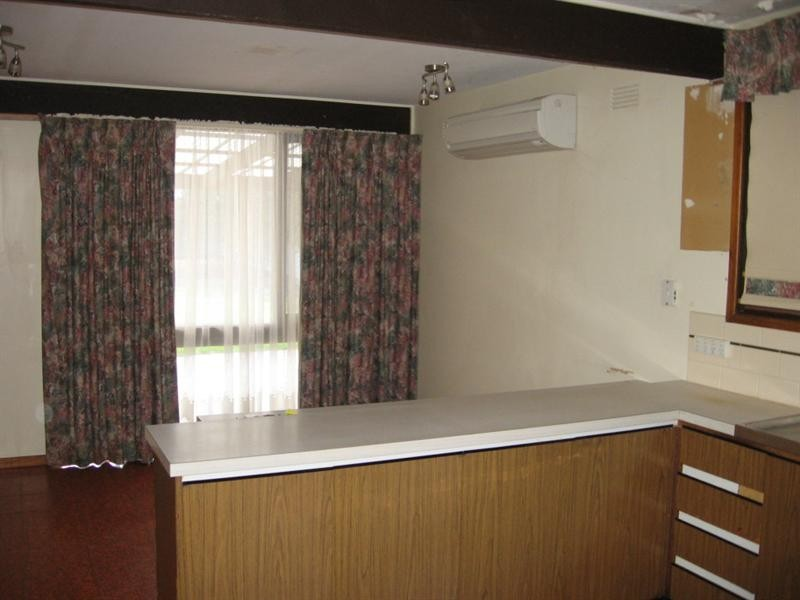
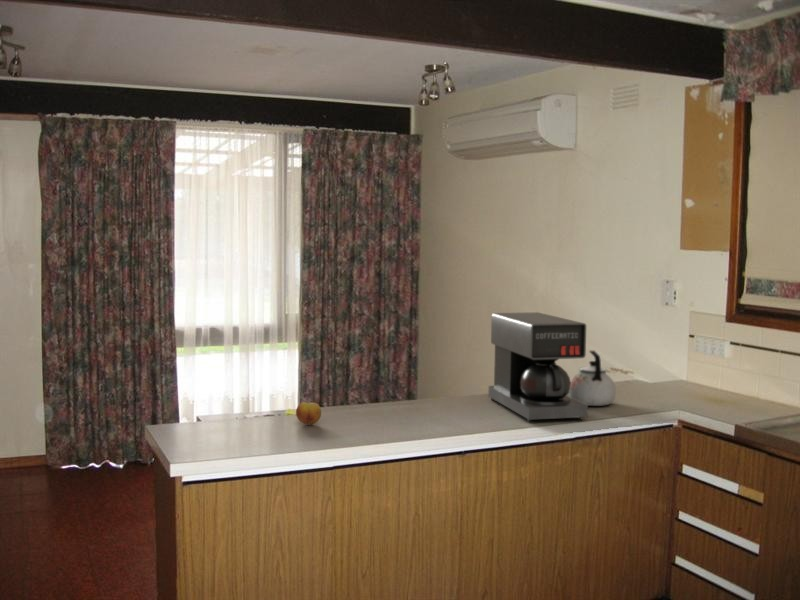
+ fruit [295,401,322,425]
+ kettle [568,349,617,407]
+ coffee maker [487,311,589,423]
